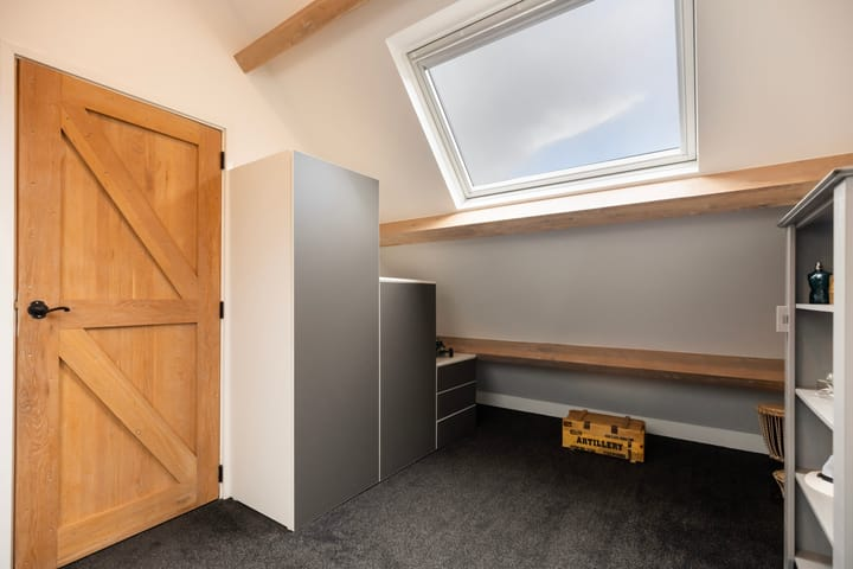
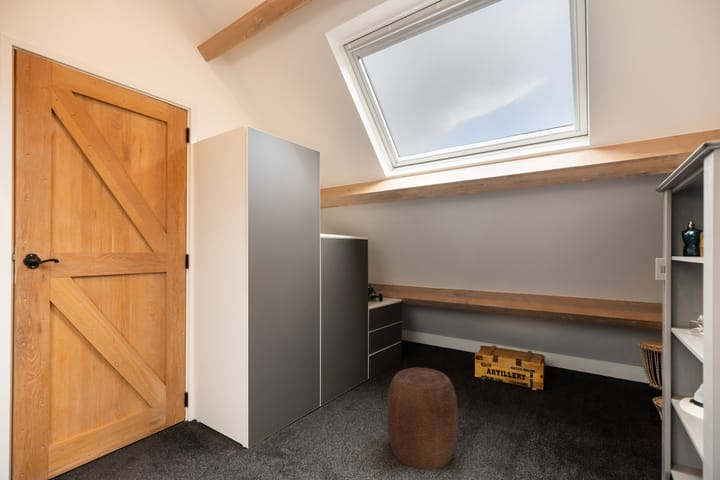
+ stool [386,367,459,470]
